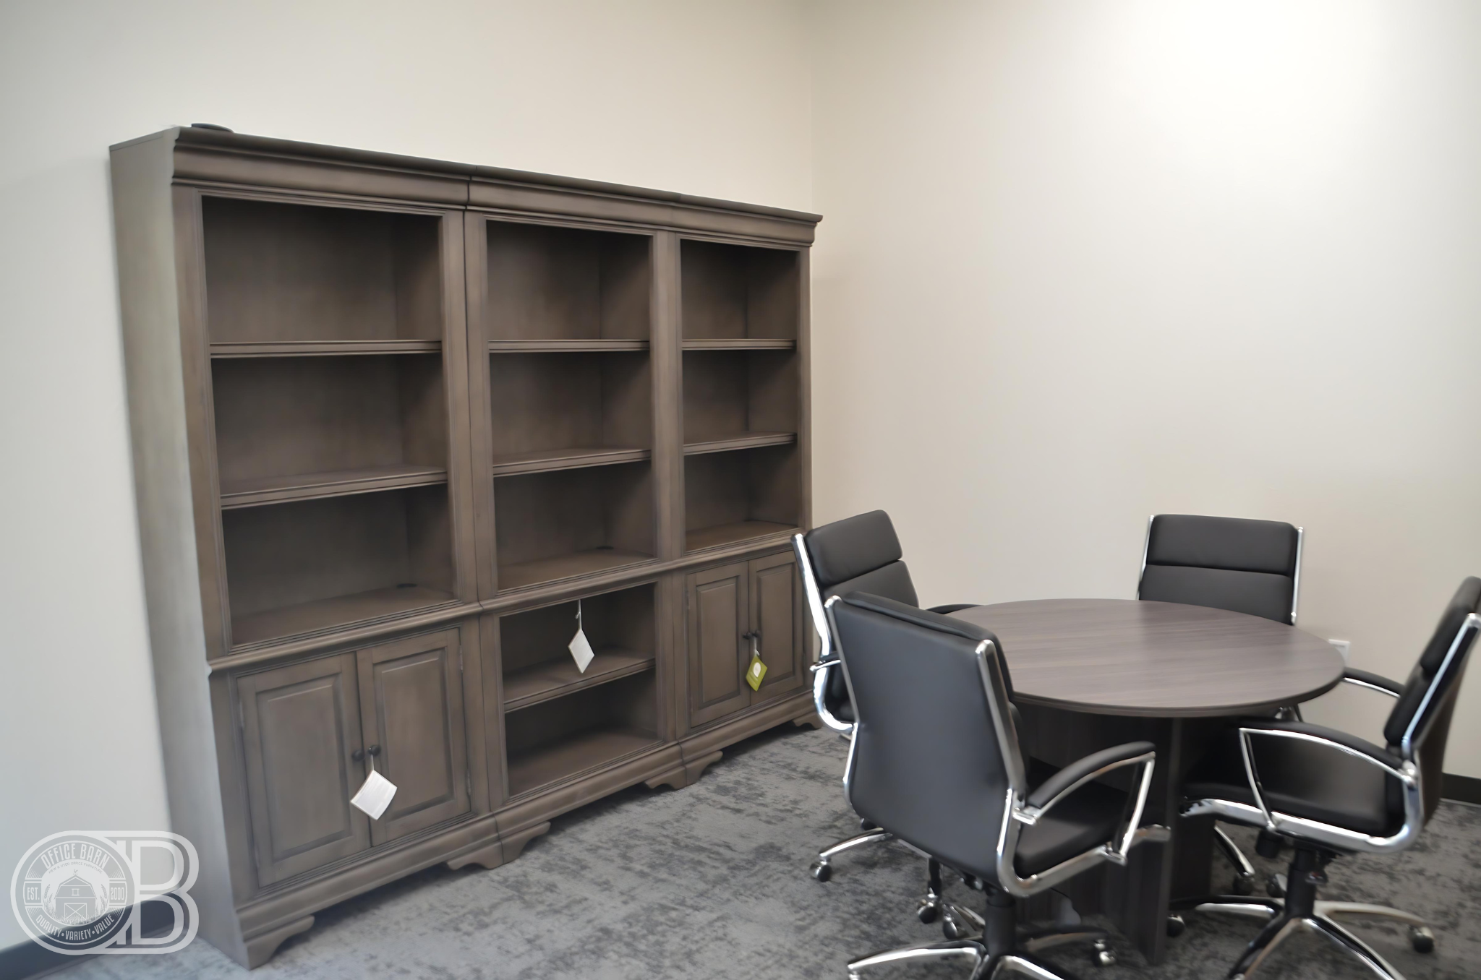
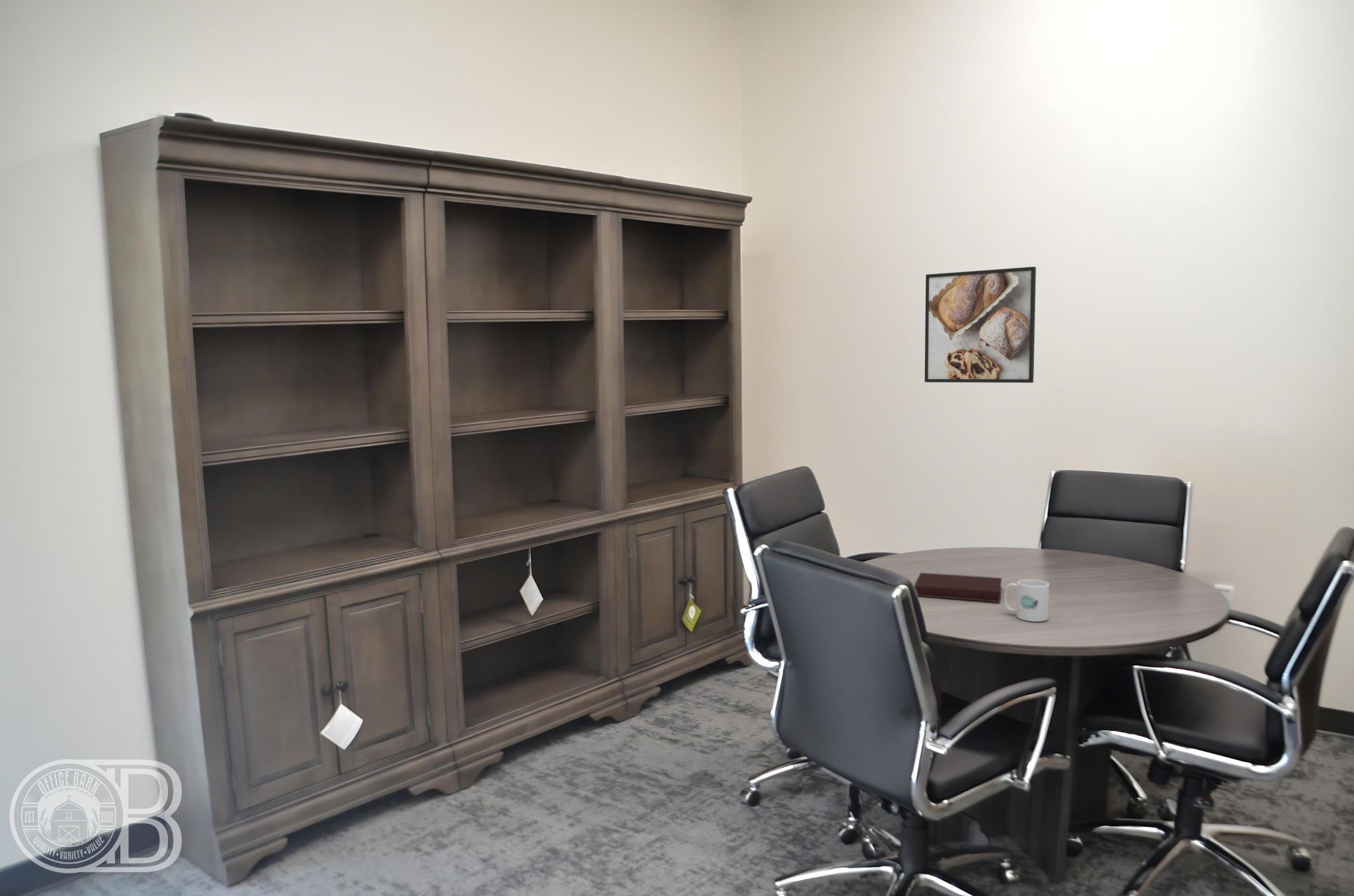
+ mug [1004,579,1050,622]
+ notebook [913,572,1002,603]
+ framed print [924,266,1037,383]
